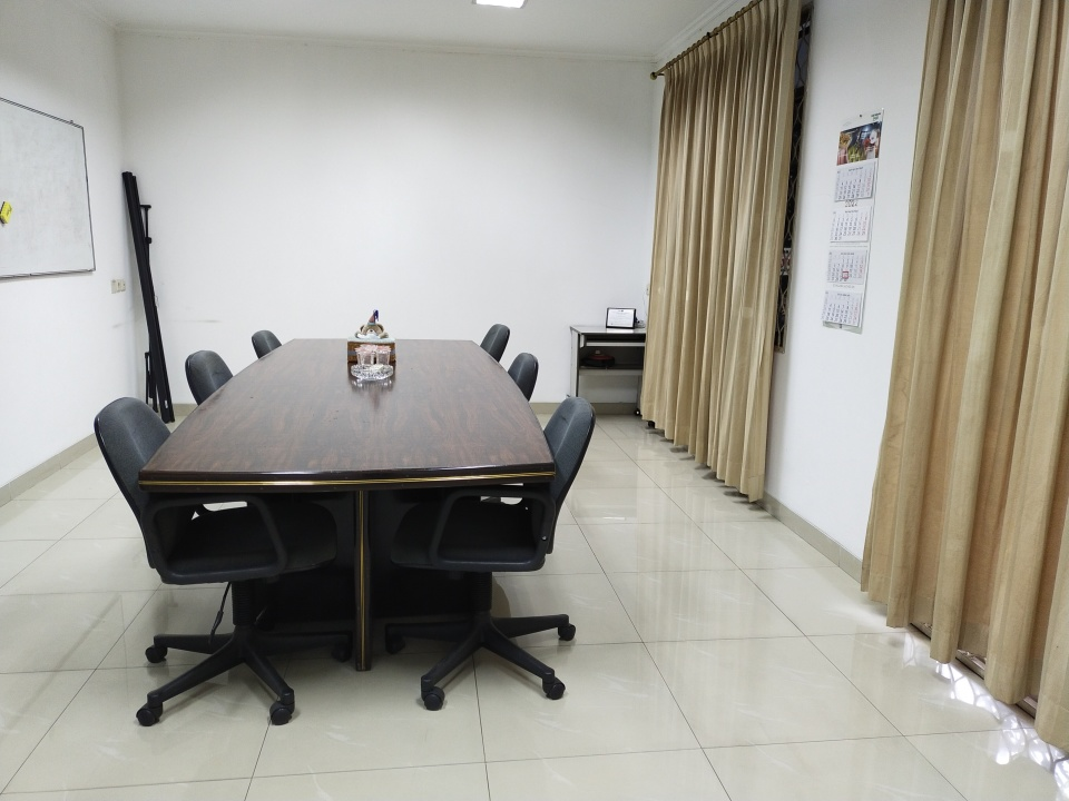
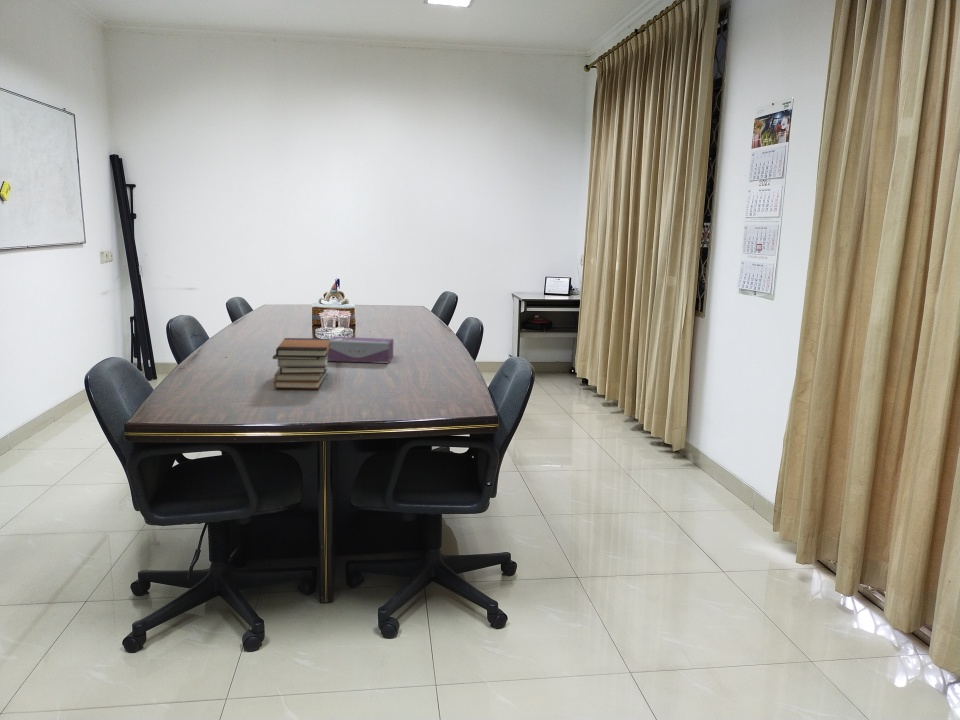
+ book stack [272,337,331,390]
+ tissue box [327,336,394,364]
